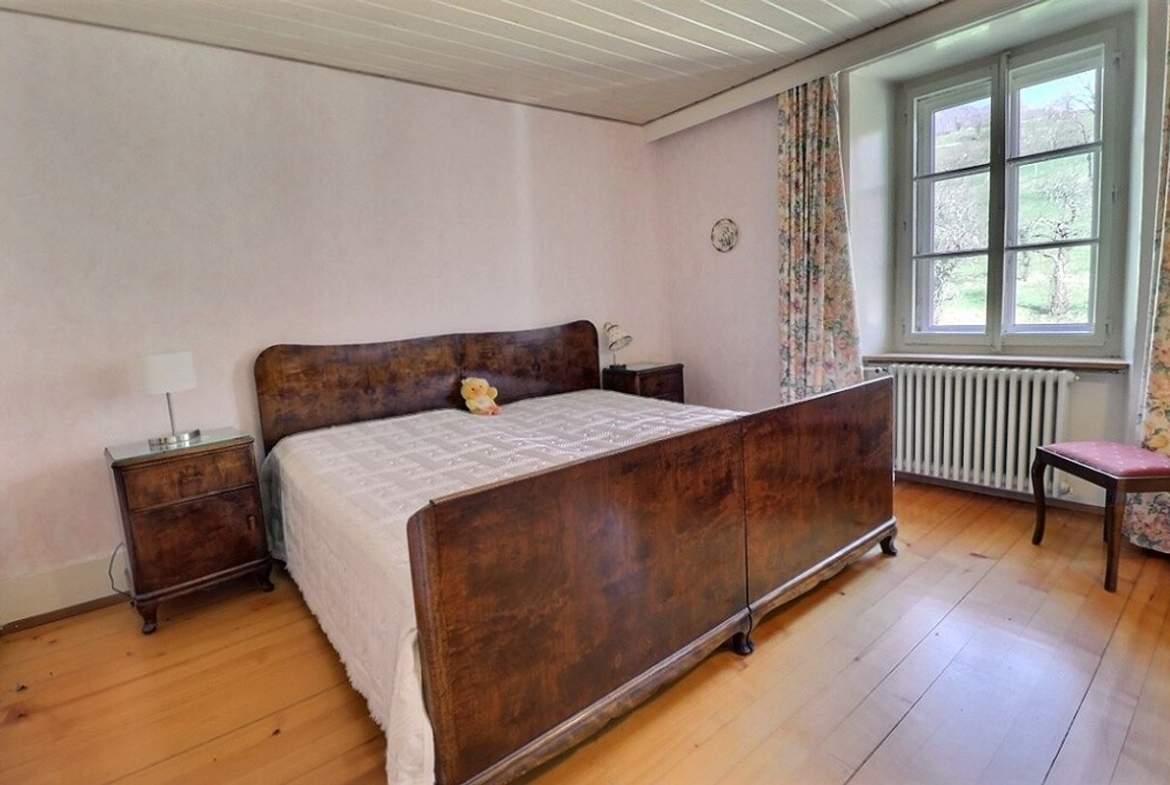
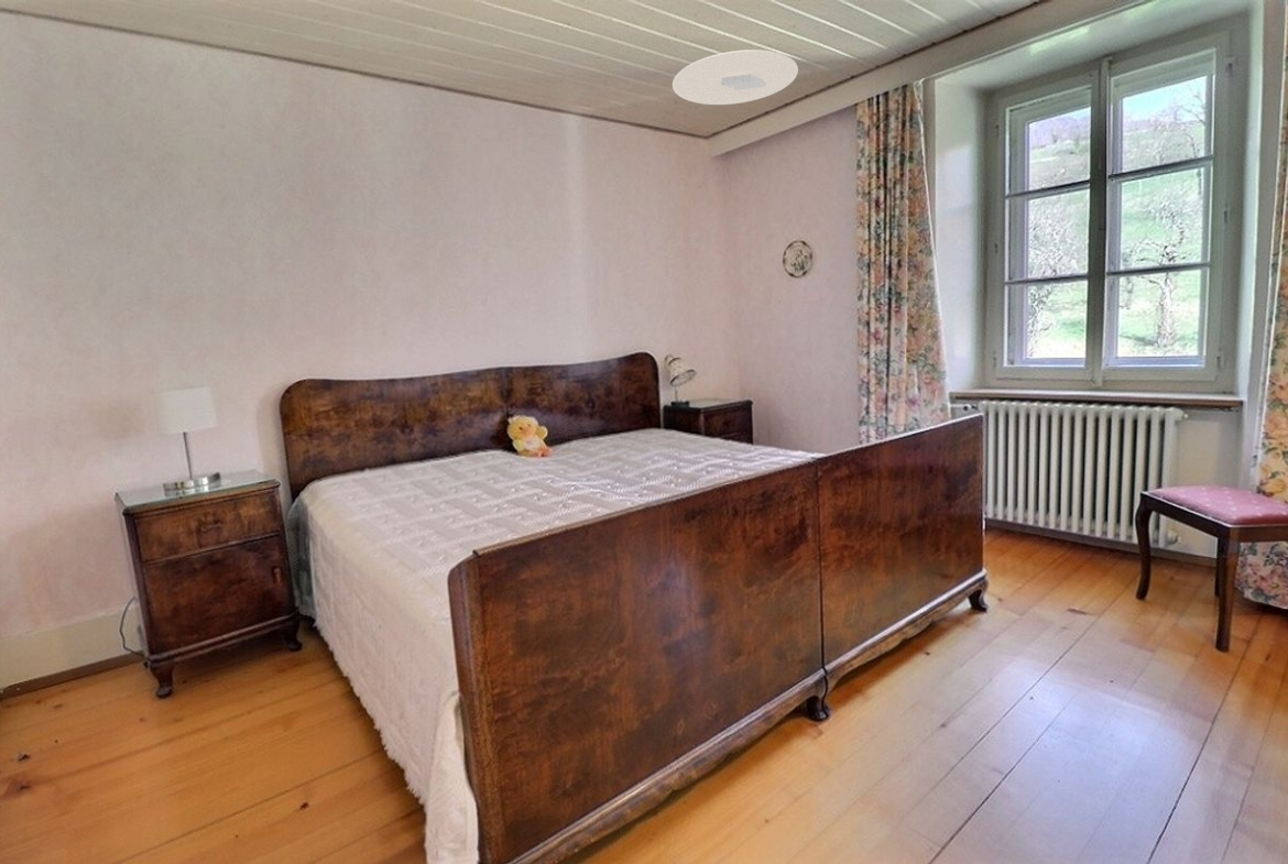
+ ceiling light [672,48,799,106]
